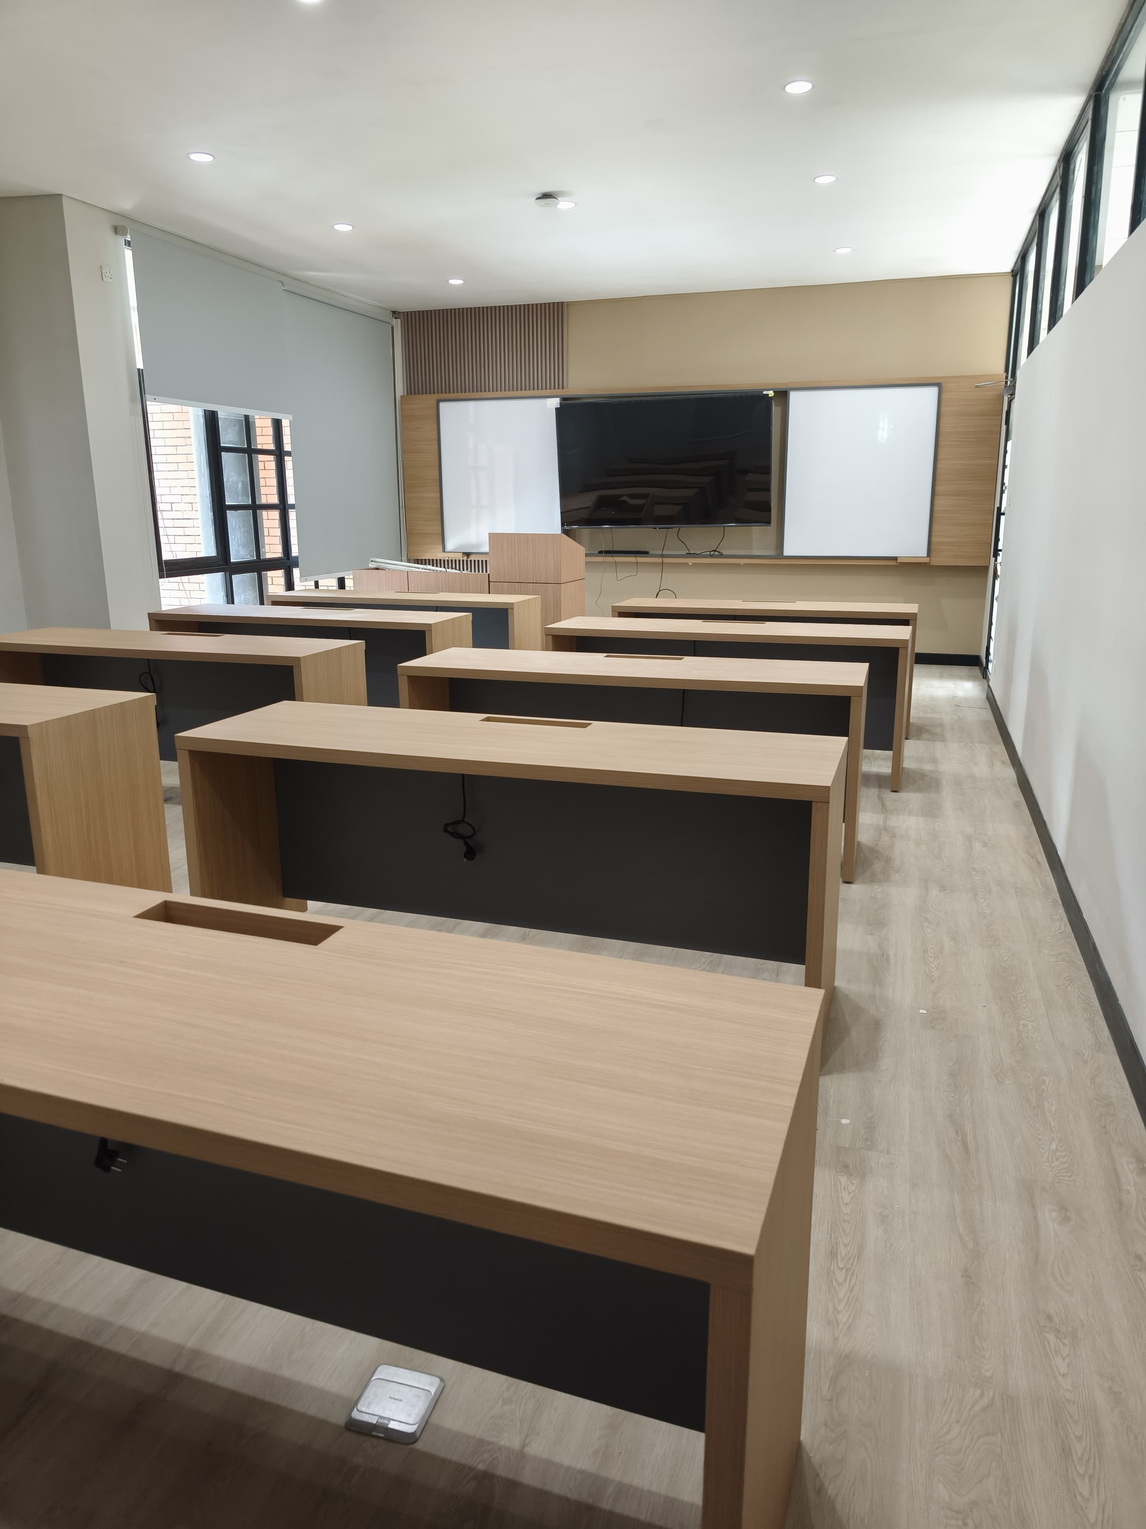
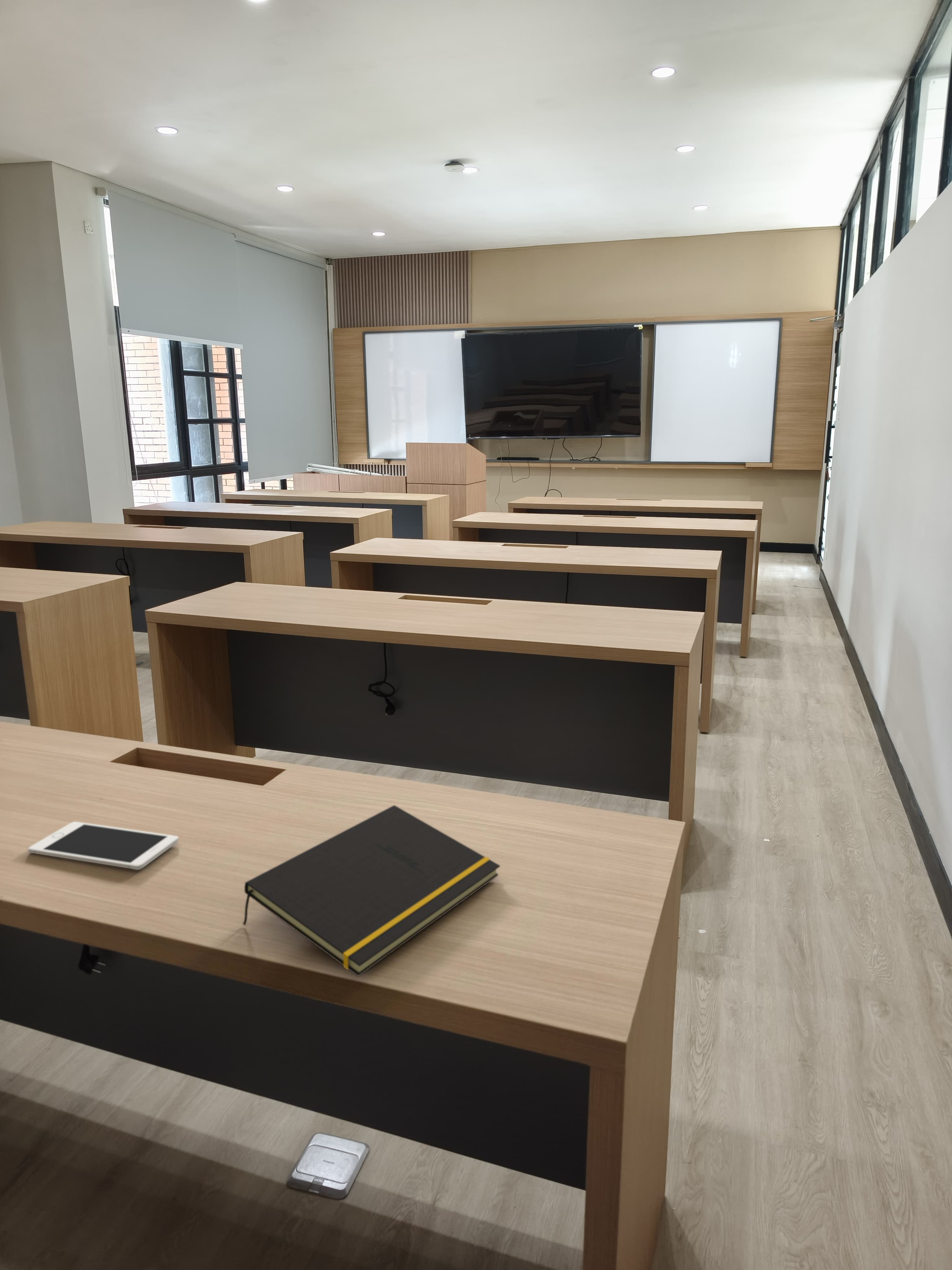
+ cell phone [28,821,179,870]
+ notepad [242,805,500,977]
